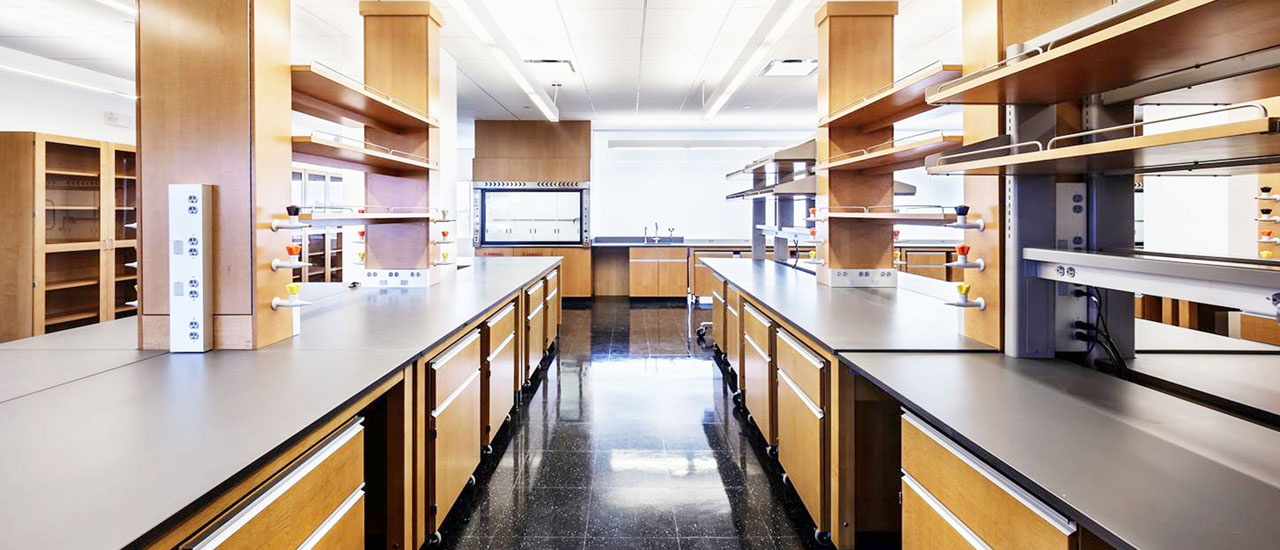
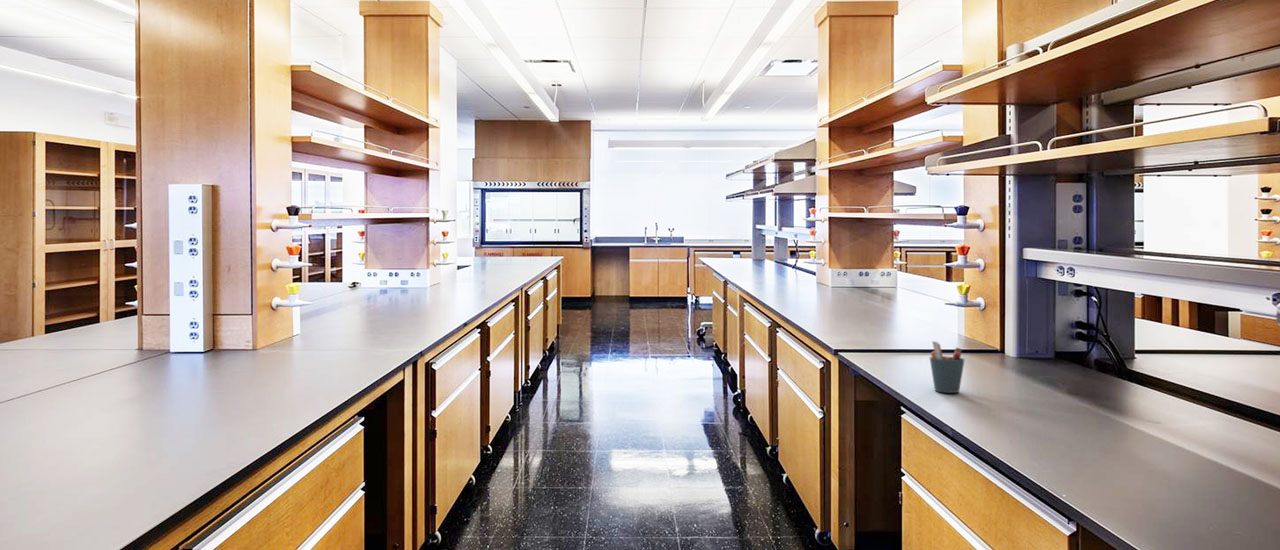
+ pen holder [929,340,966,394]
